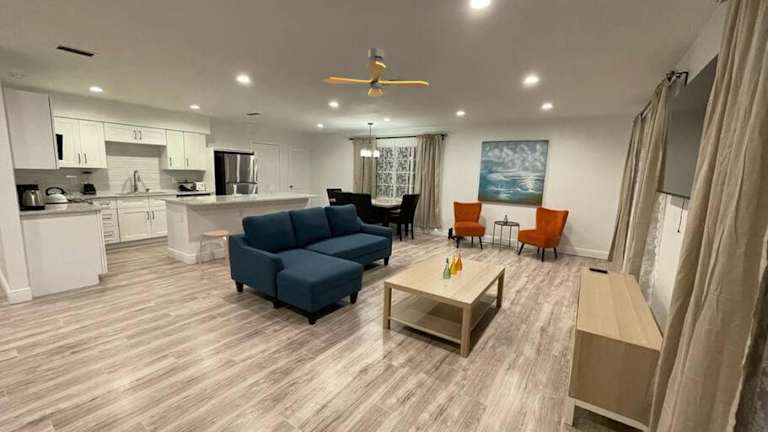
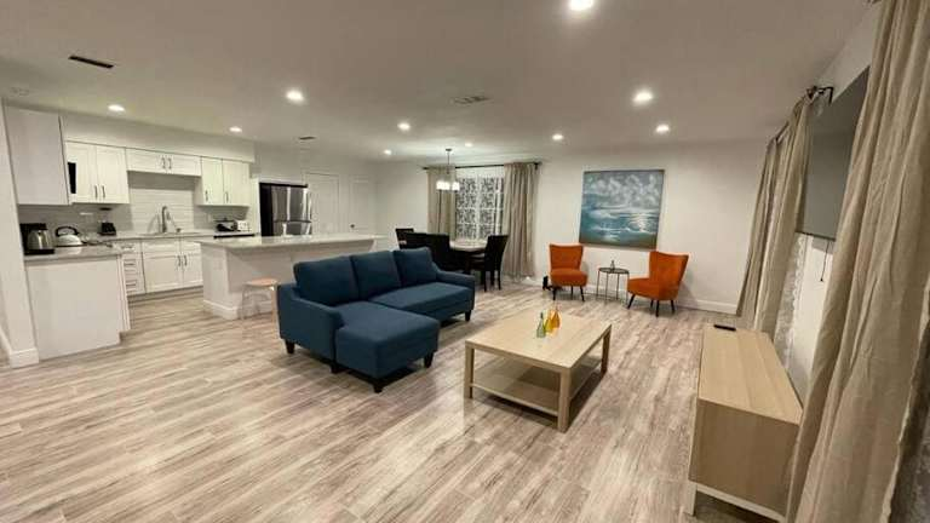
- ceiling fan [321,47,429,98]
